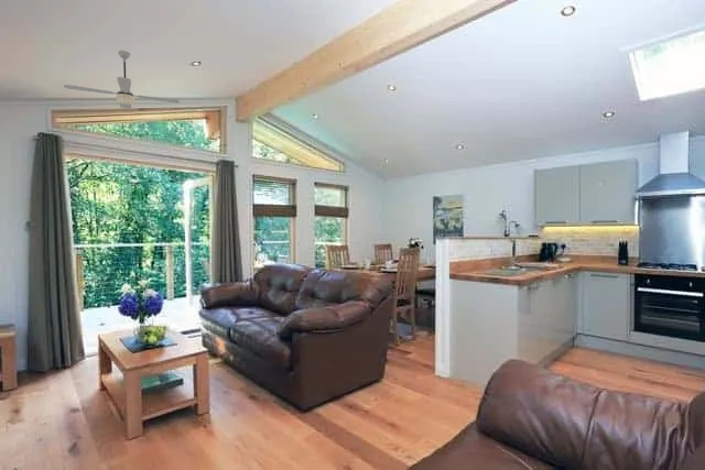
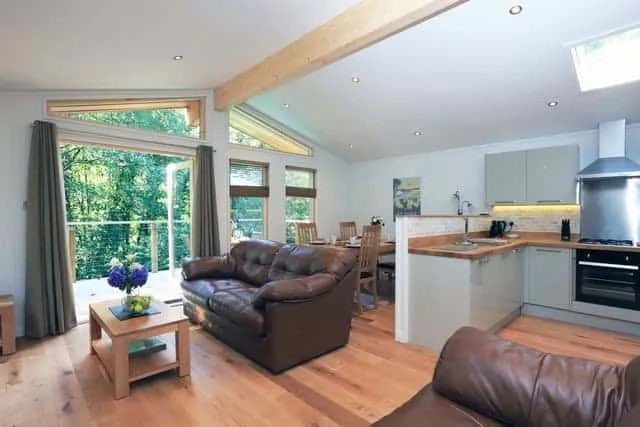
- ceiling fan [63,50,181,110]
